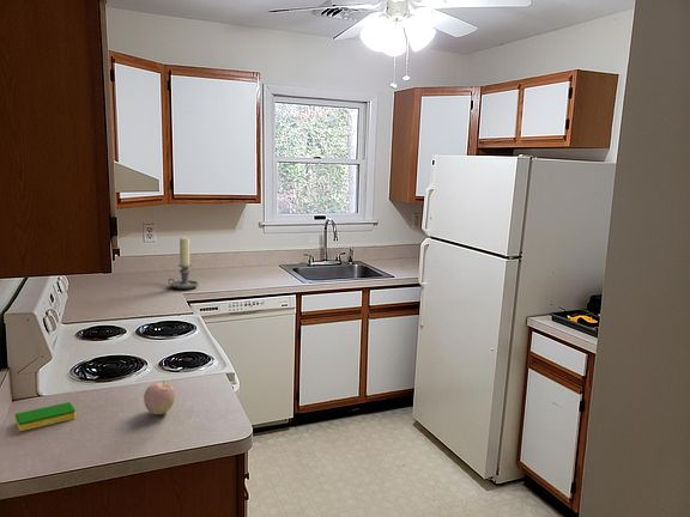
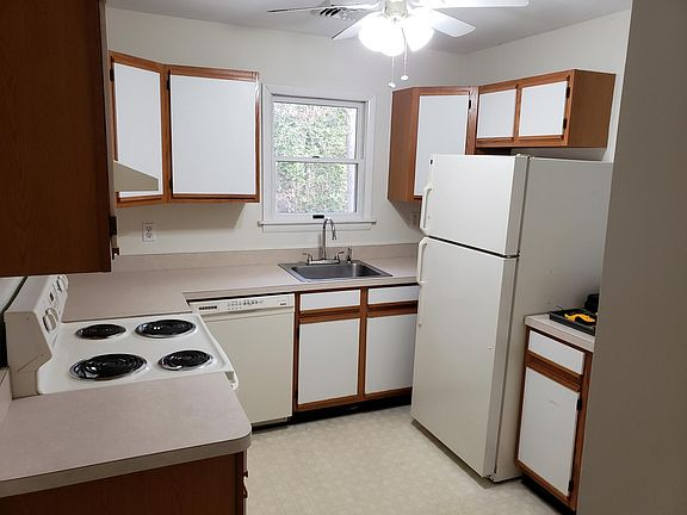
- apple [143,379,176,415]
- candle holder [168,237,200,291]
- dish sponge [14,401,77,432]
